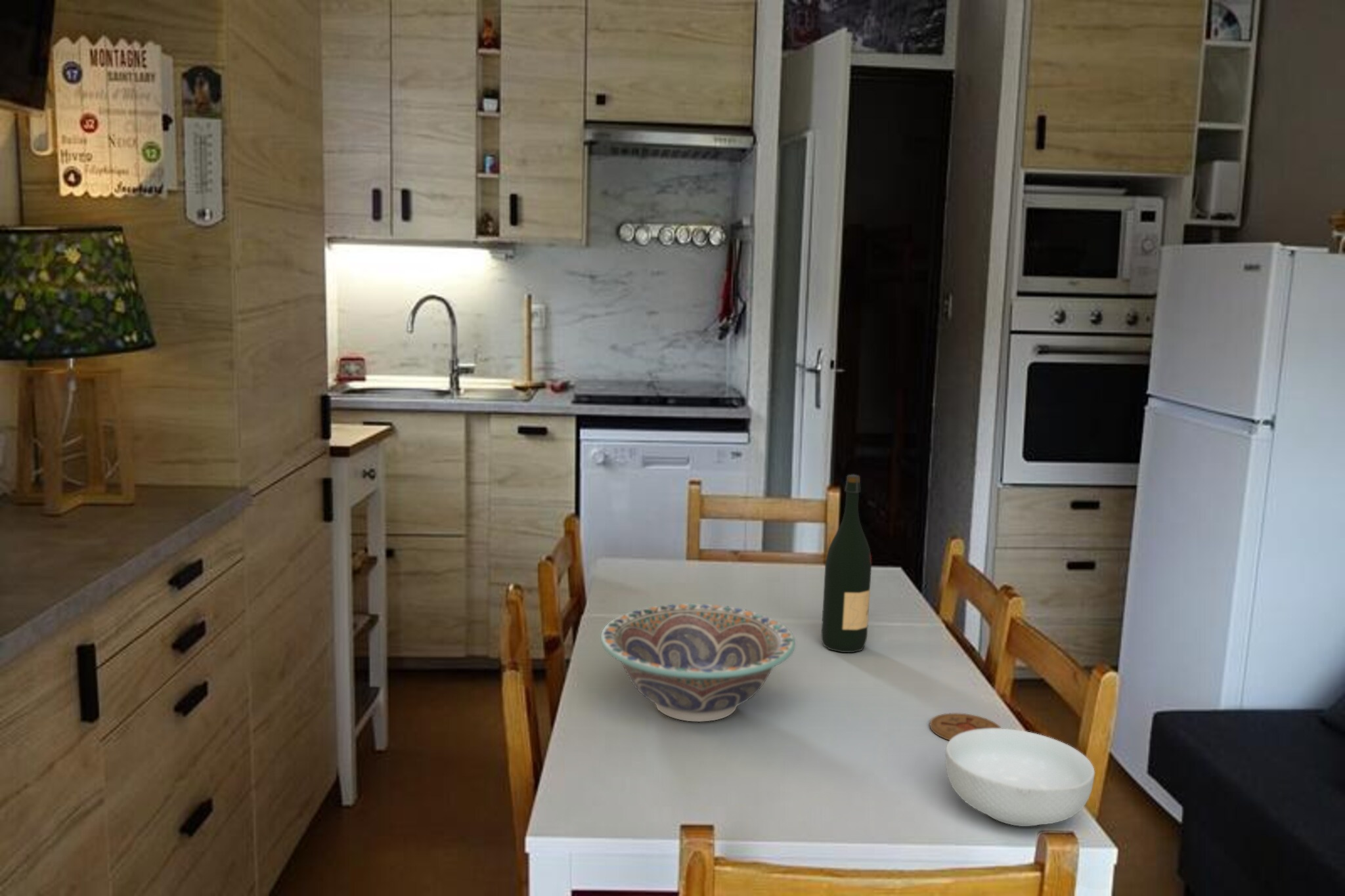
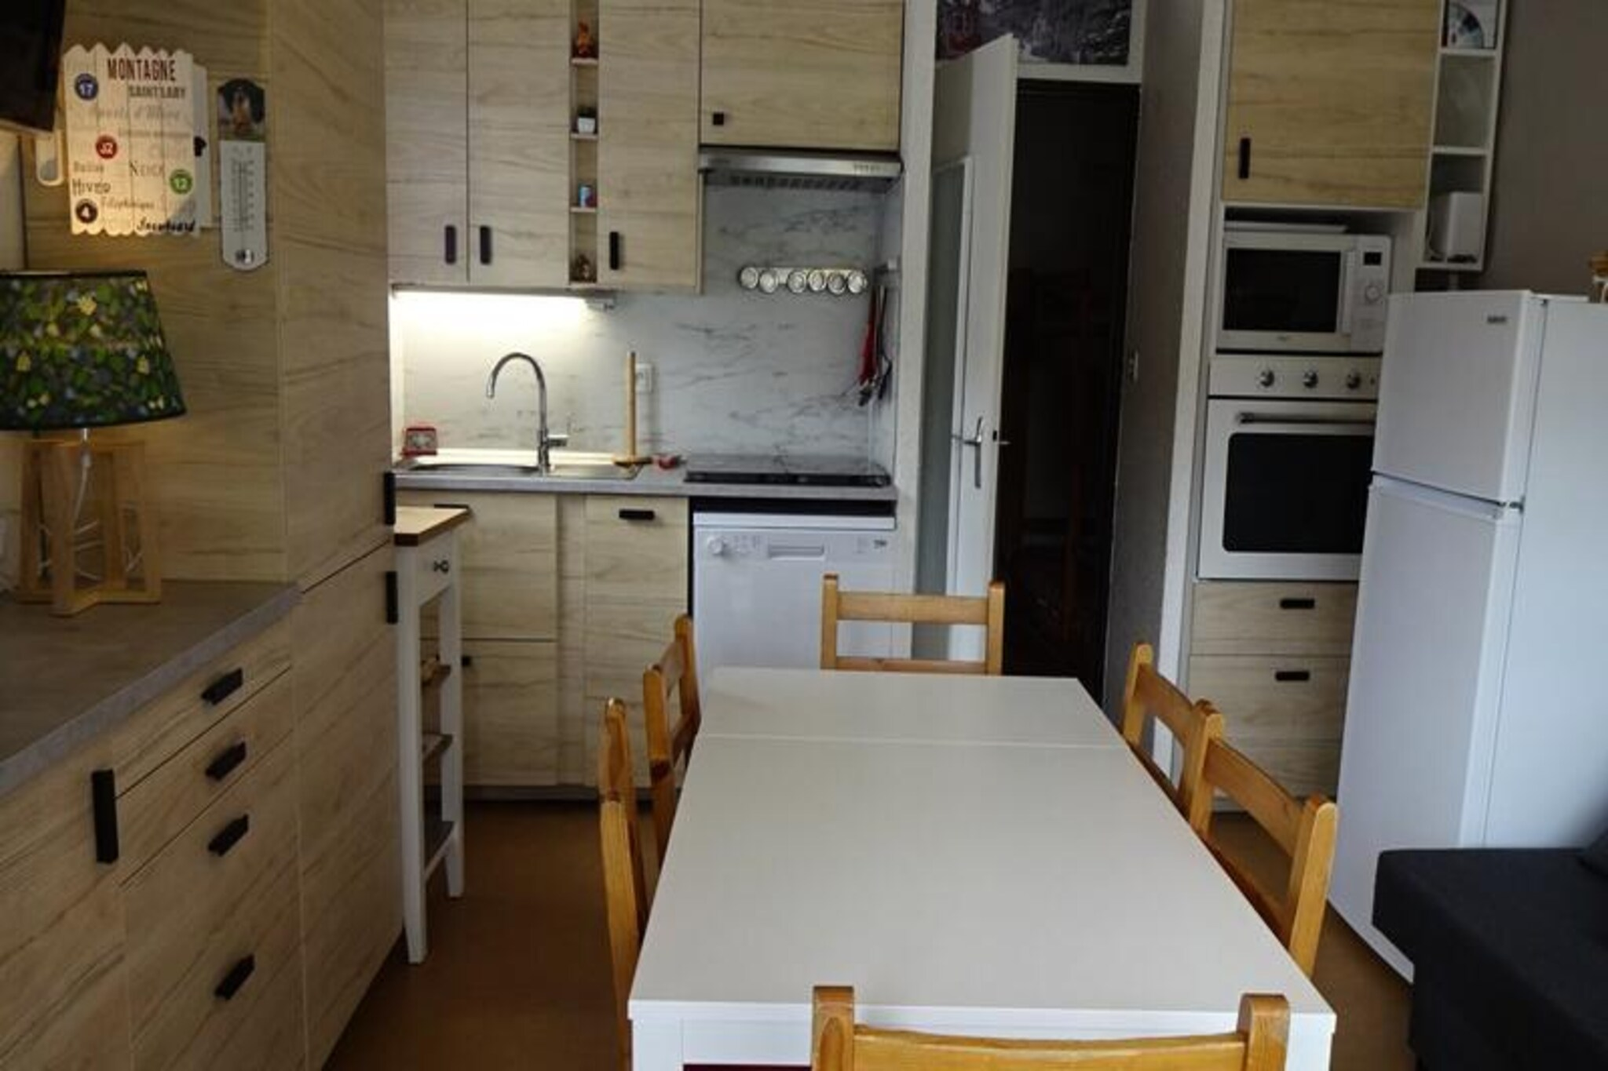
- wine bottle [821,474,872,653]
- coaster [929,712,1002,741]
- decorative bowl [600,603,796,722]
- cereal bowl [945,728,1095,827]
